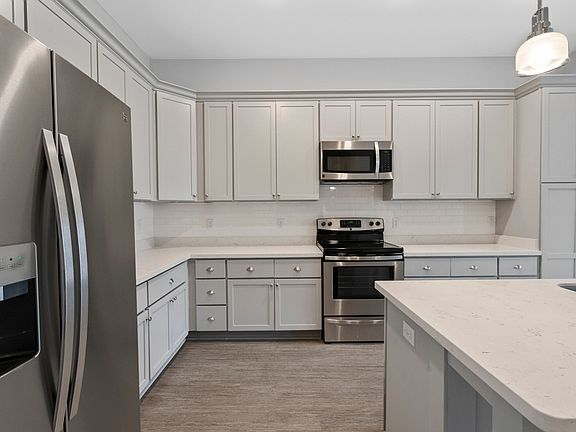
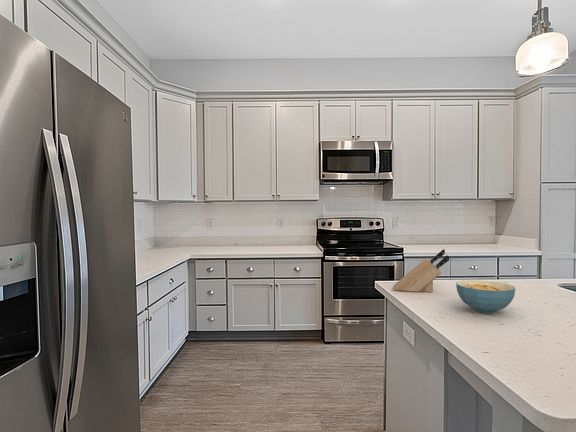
+ cereal bowl [455,279,516,314]
+ knife block [392,248,450,293]
